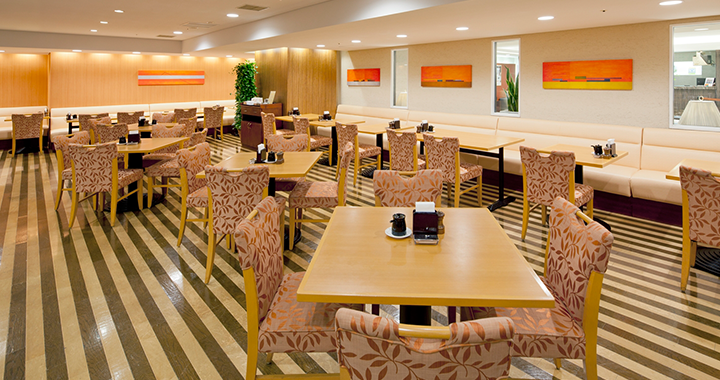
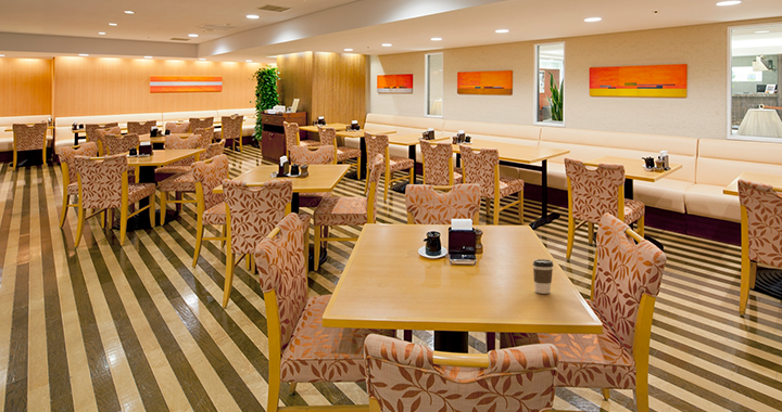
+ coffee cup [532,258,554,295]
